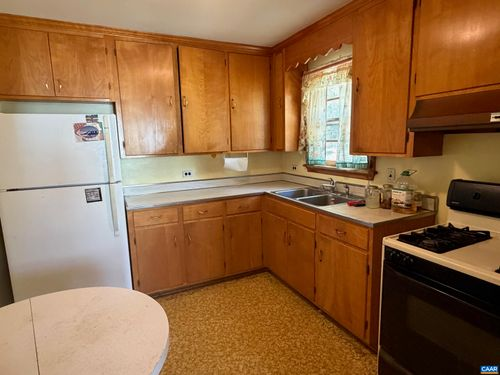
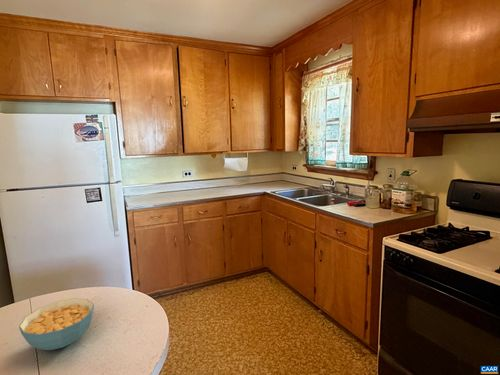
+ cereal bowl [18,297,95,351]
